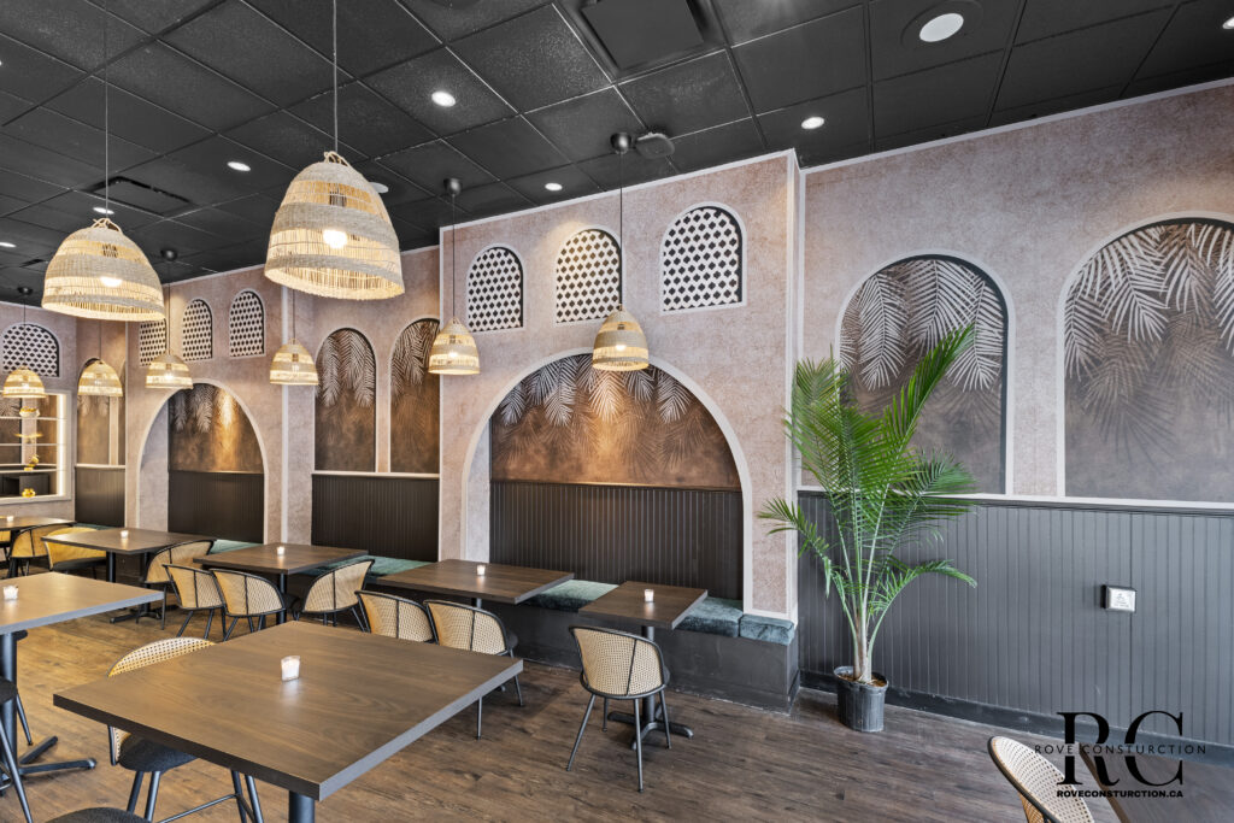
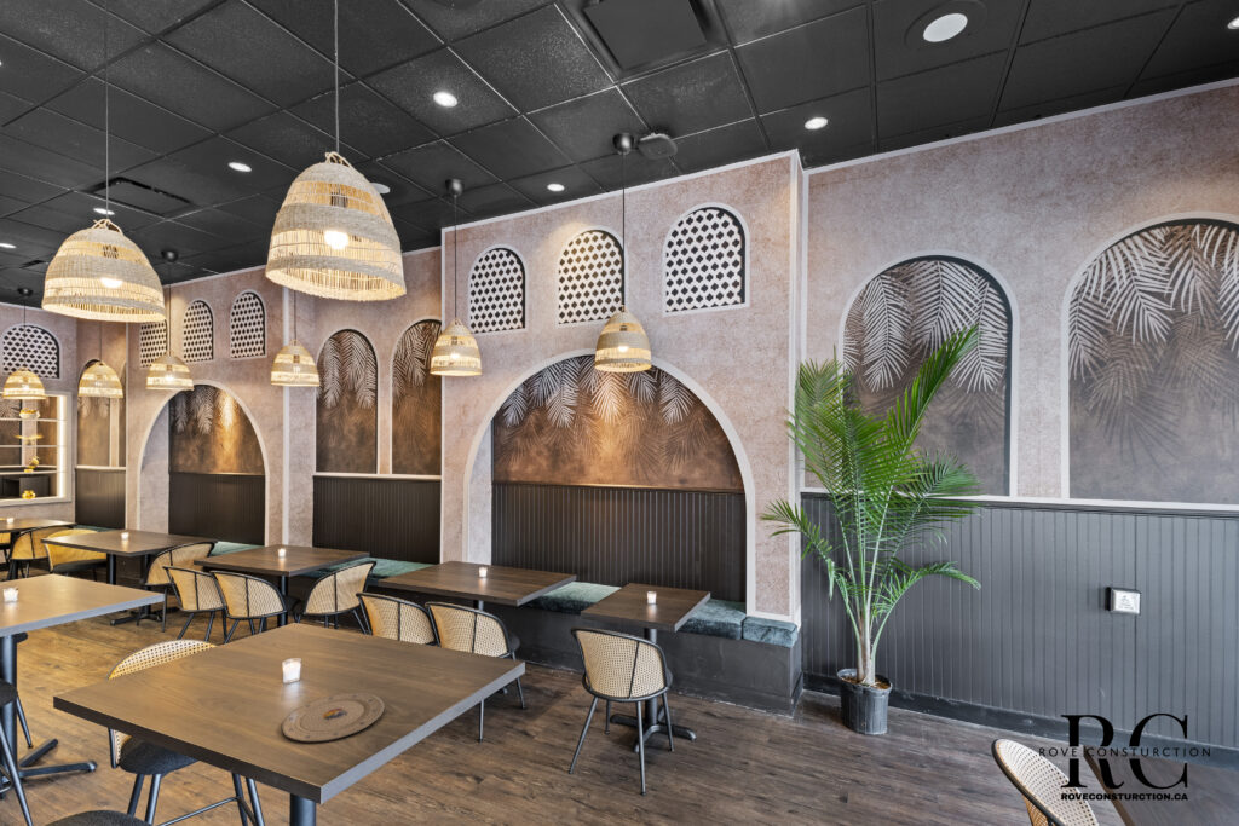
+ plate [281,692,385,743]
